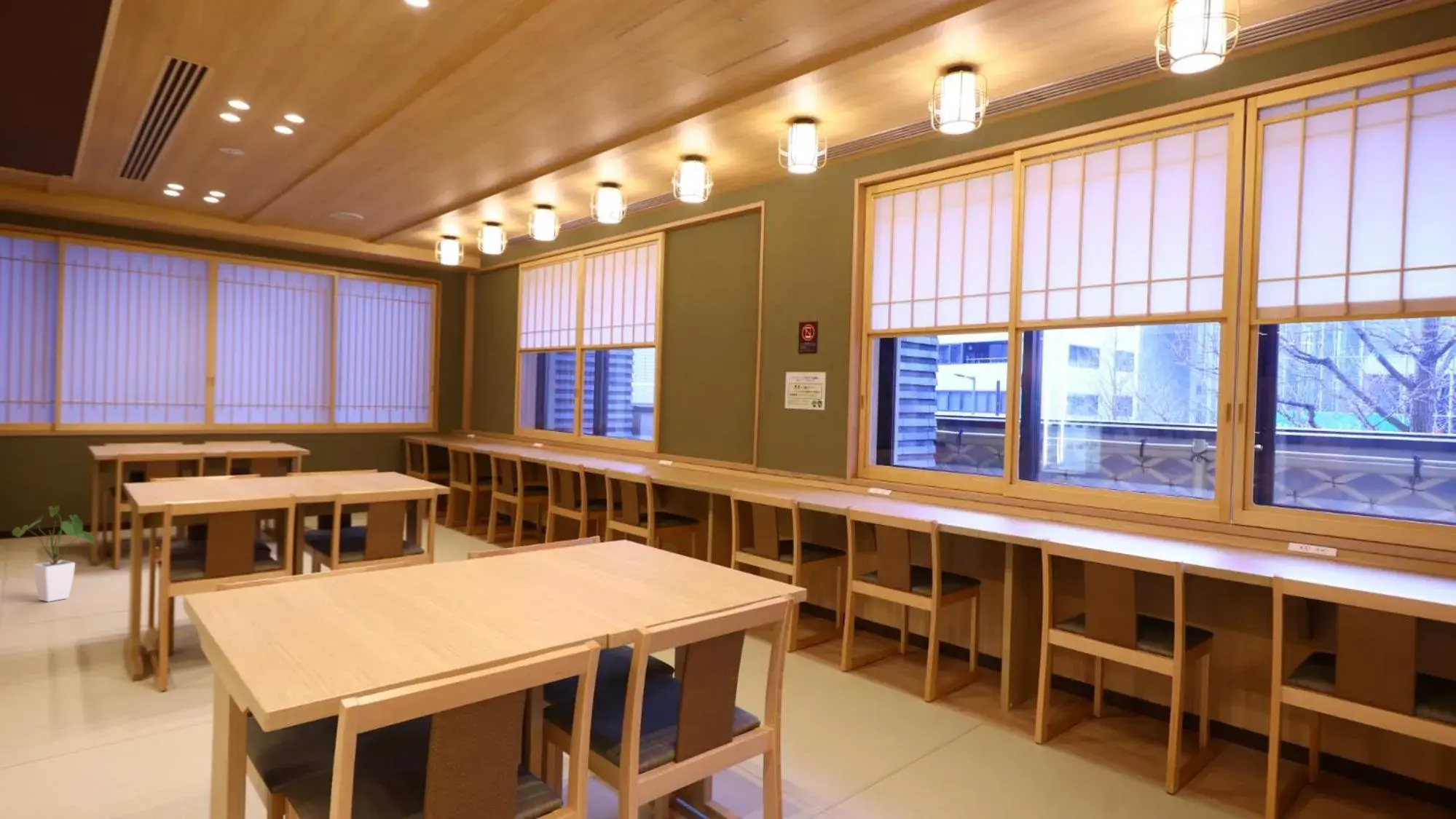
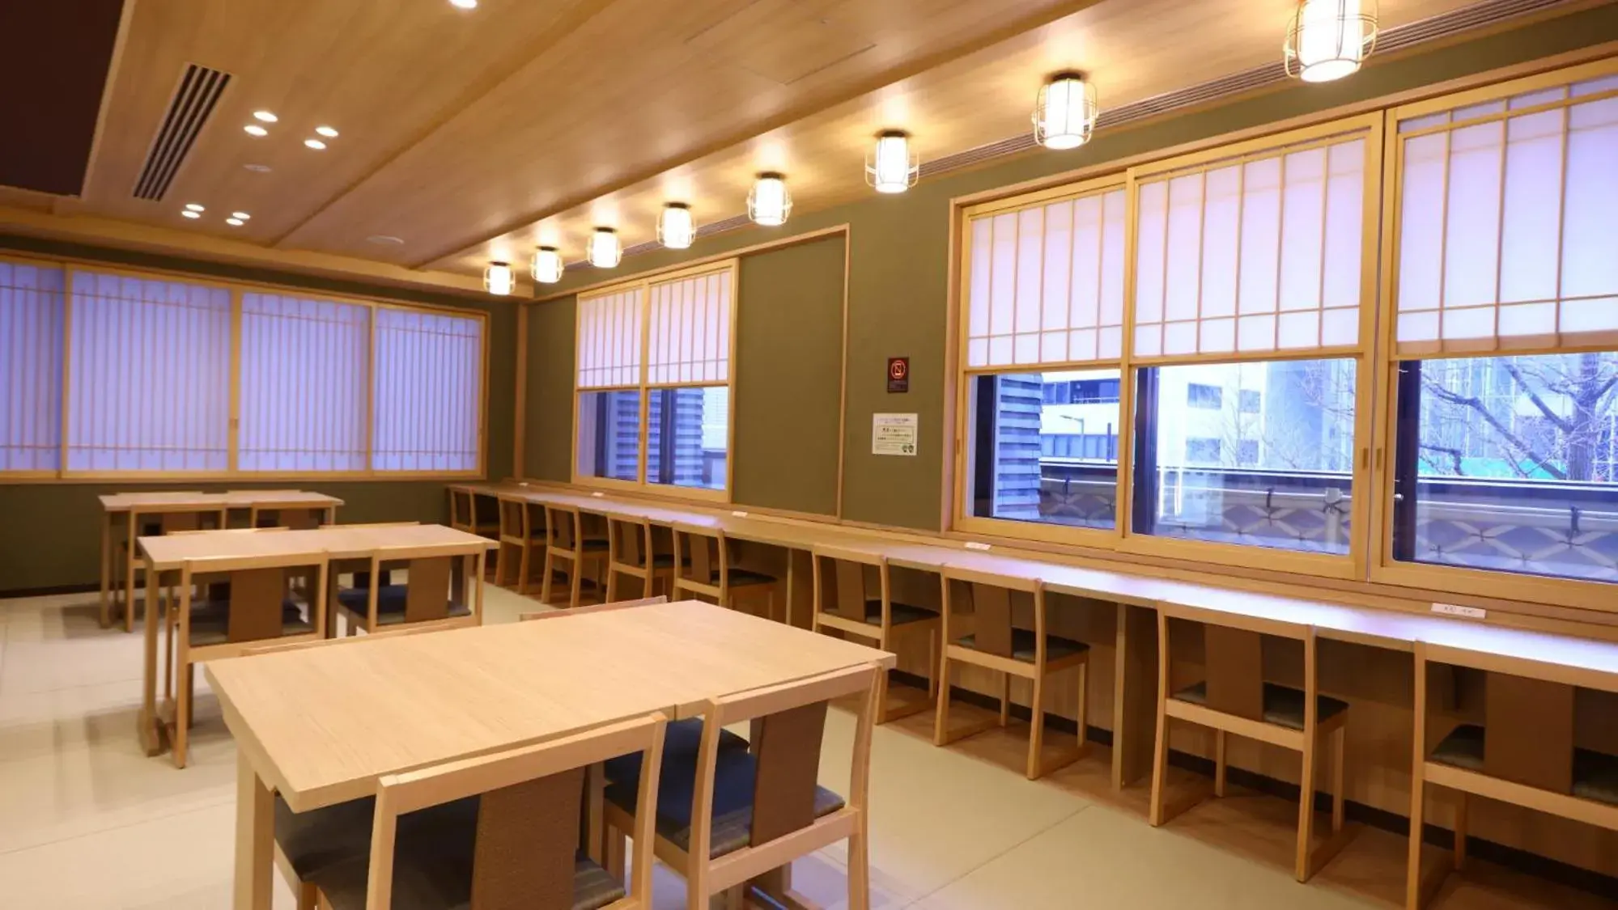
- house plant [11,505,95,603]
